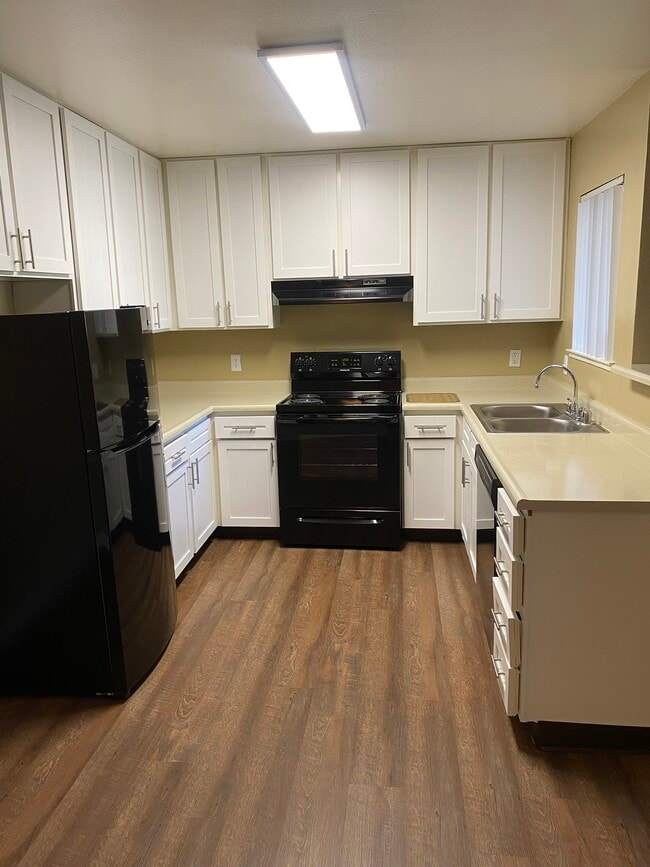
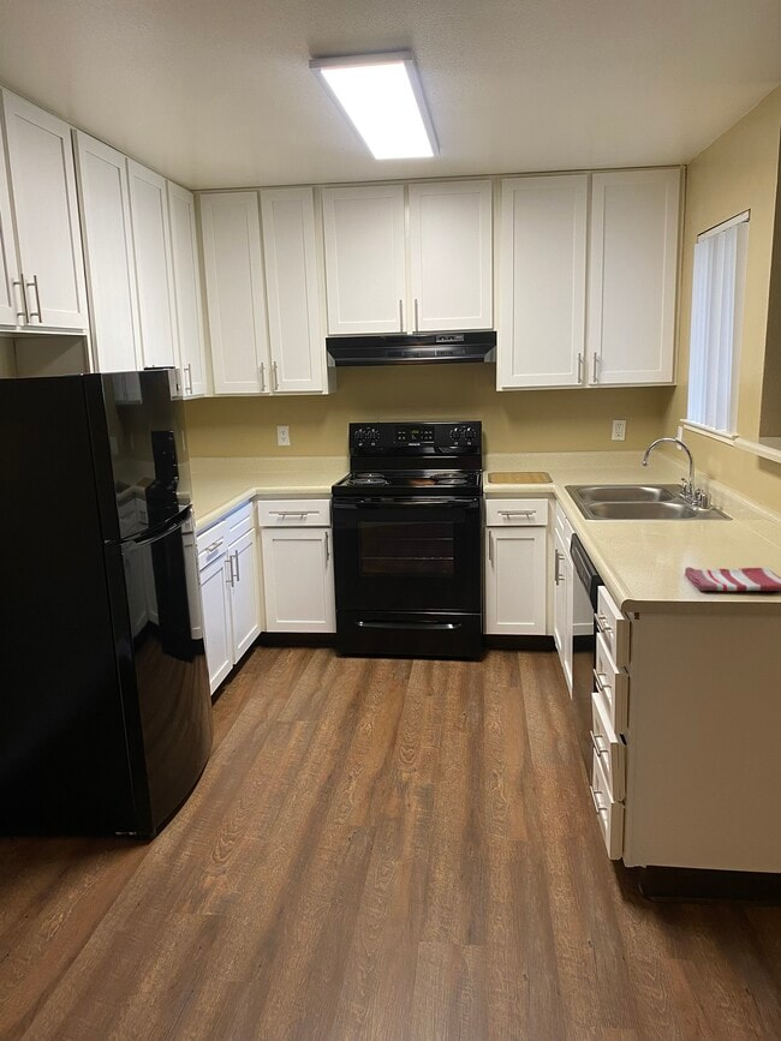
+ dish towel [684,566,781,592]
